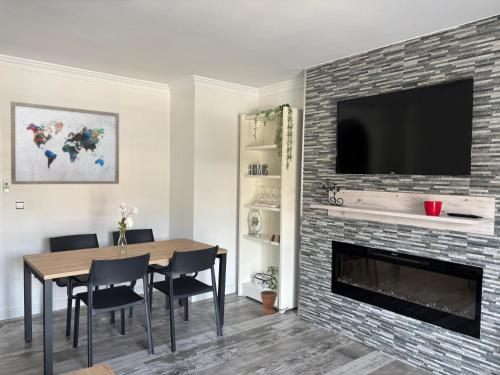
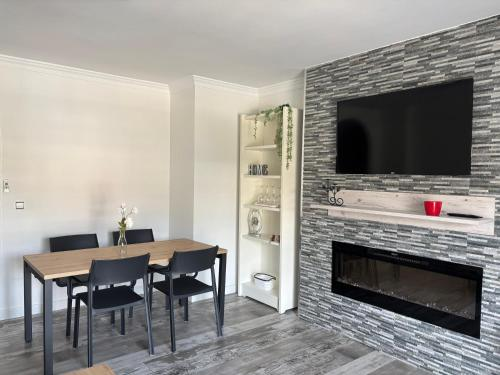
- potted plant [257,264,280,315]
- wall art [10,100,120,185]
